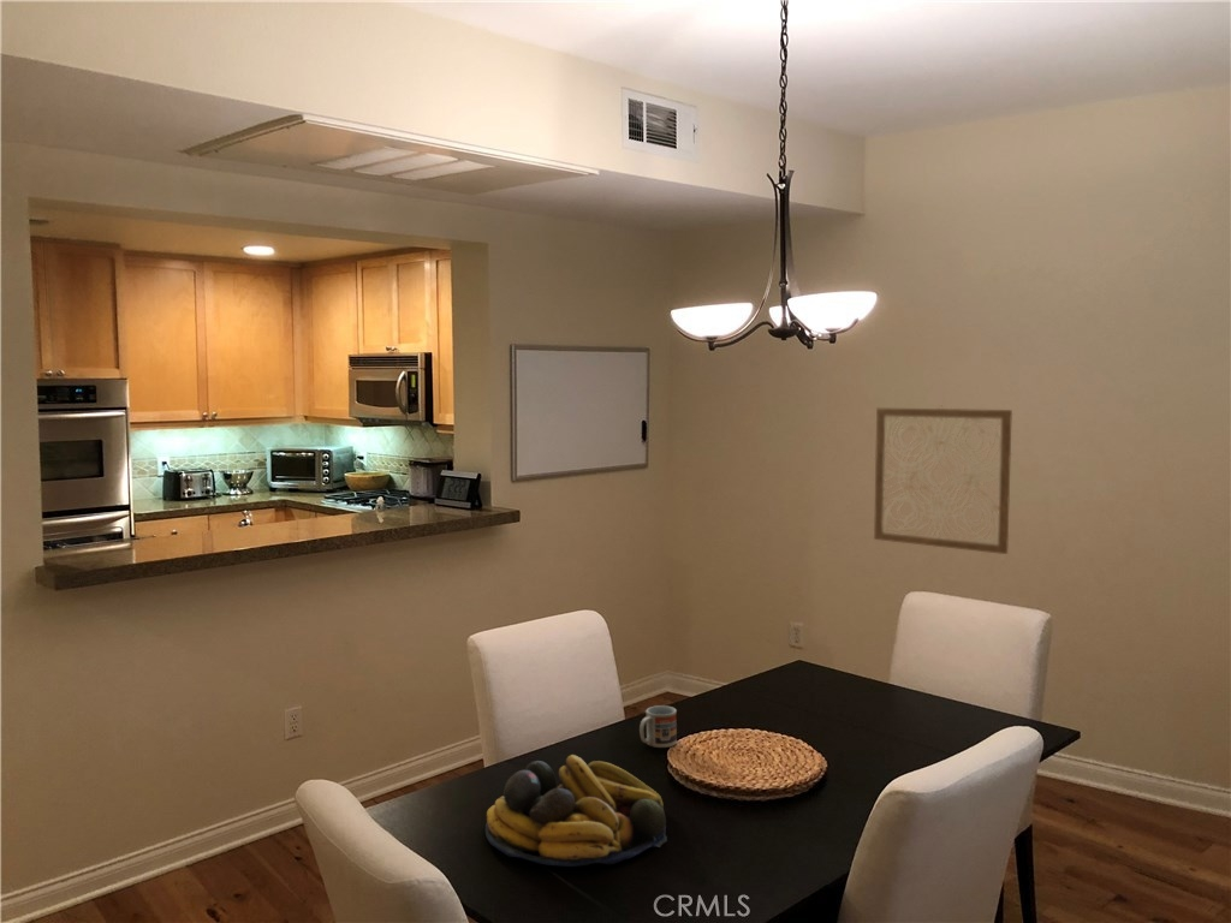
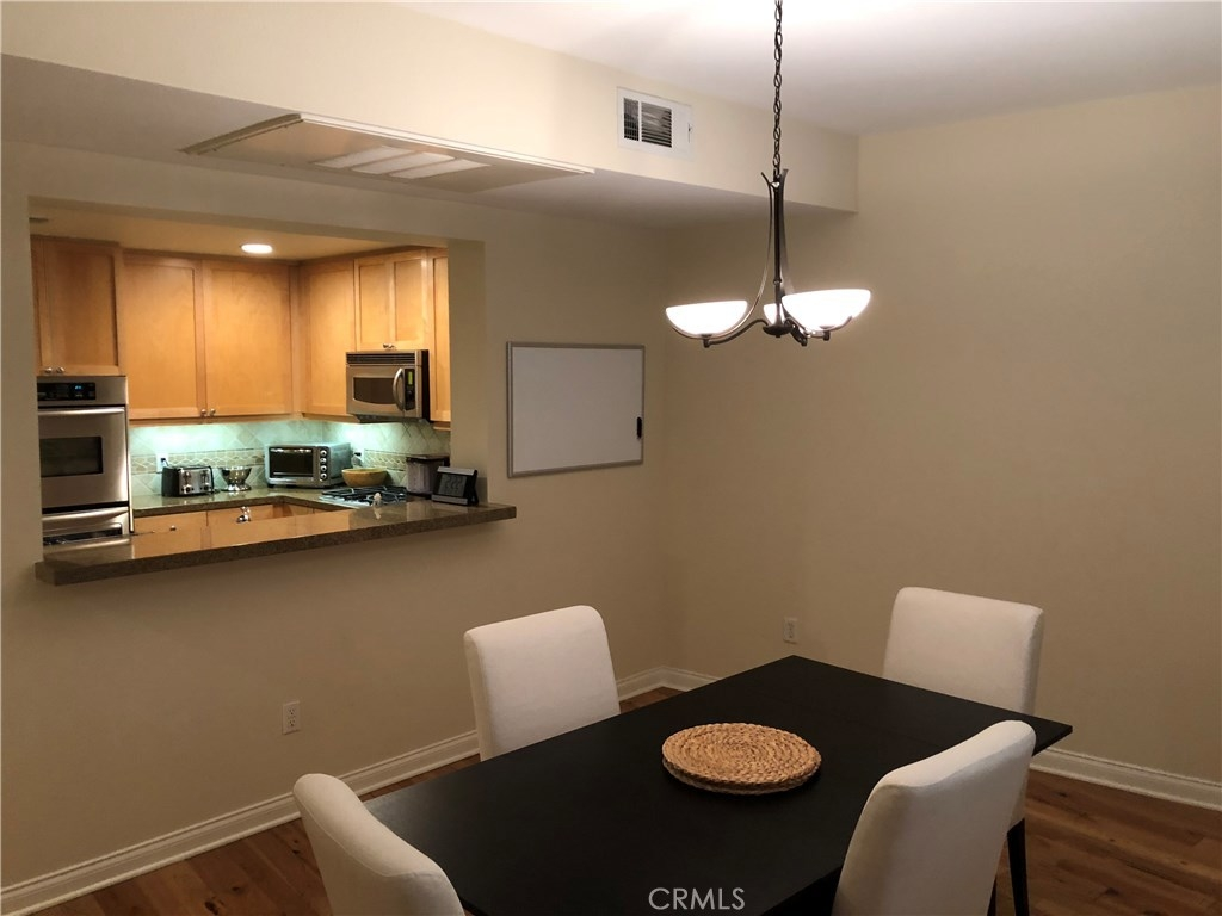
- cup [638,704,678,749]
- fruit bowl [484,754,668,868]
- wall art [873,404,1013,555]
